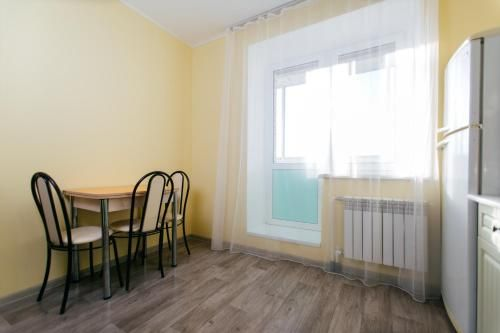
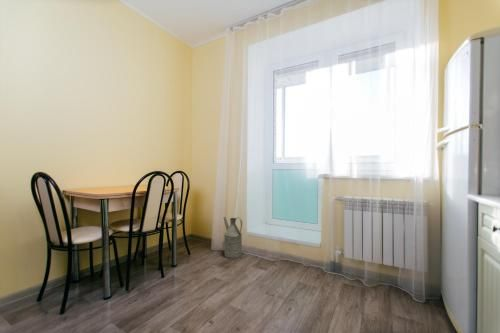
+ watering can [223,216,243,260]
